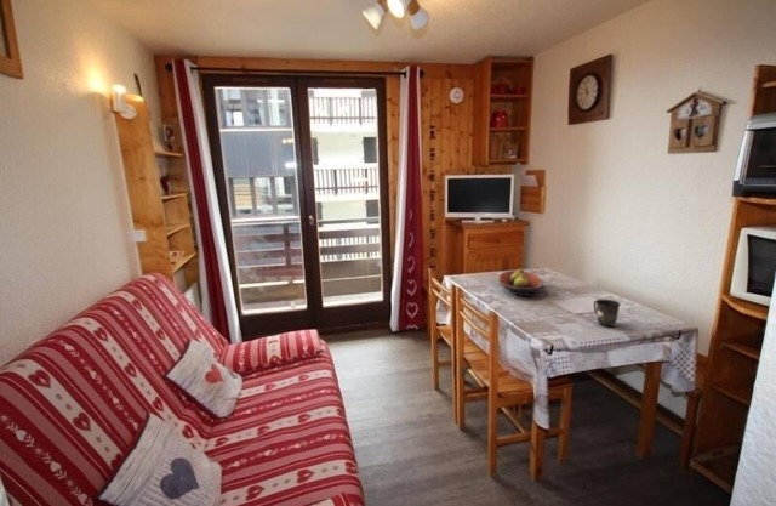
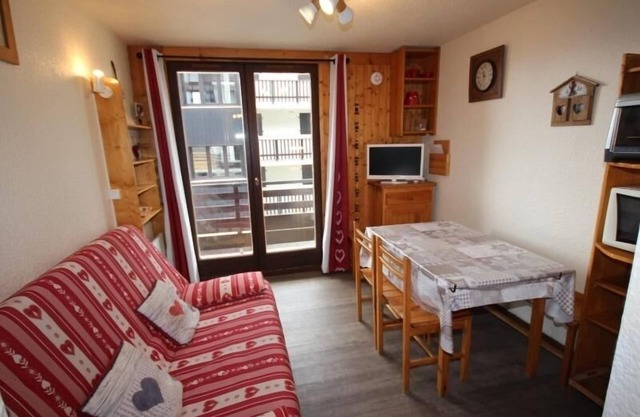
- fruit bowl [498,267,544,297]
- mug [593,299,622,328]
